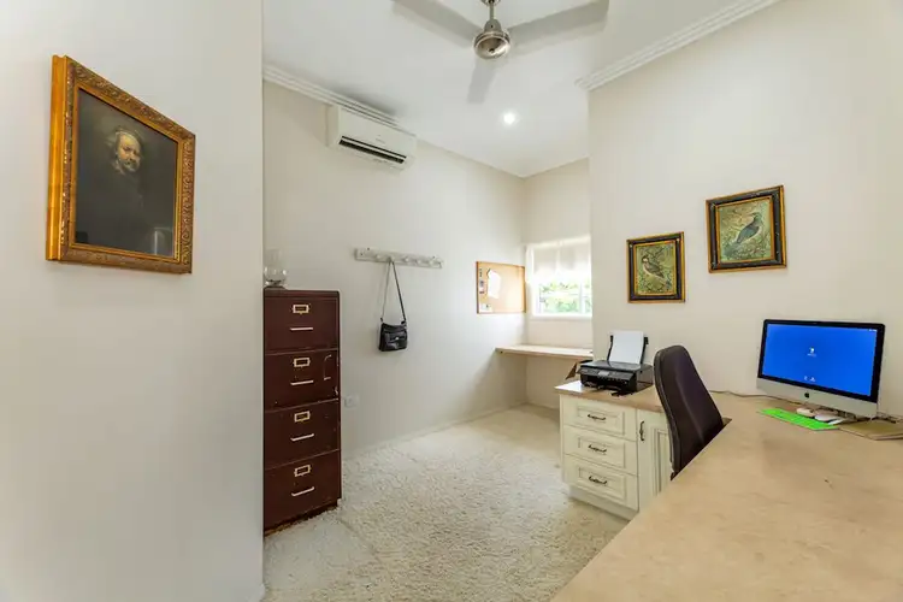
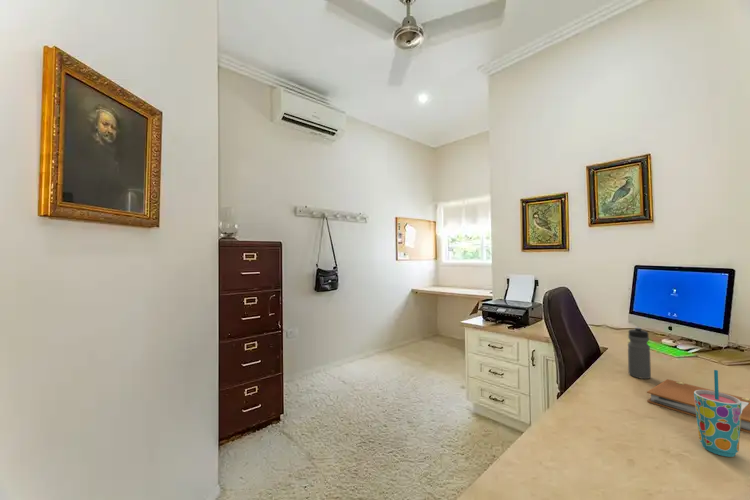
+ notebook [646,378,750,434]
+ water bottle [627,326,652,380]
+ cup [694,369,741,458]
